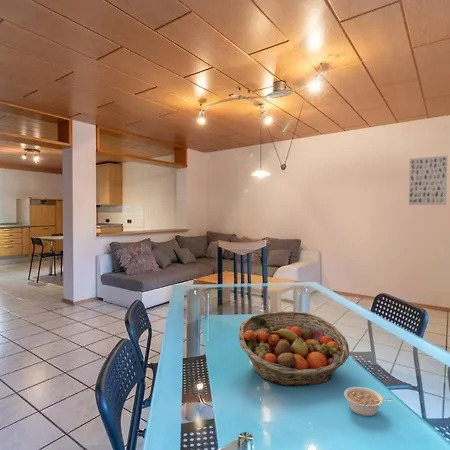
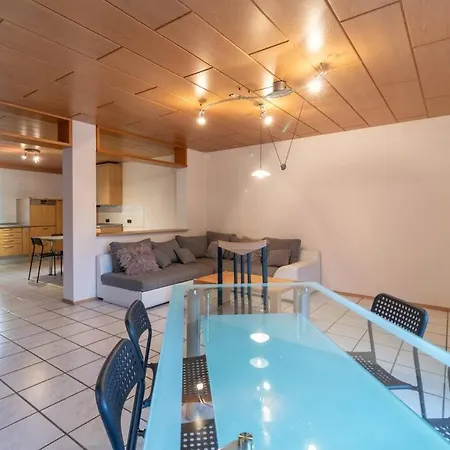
- wall art [408,155,448,206]
- fruit basket [237,310,350,387]
- legume [343,386,393,417]
